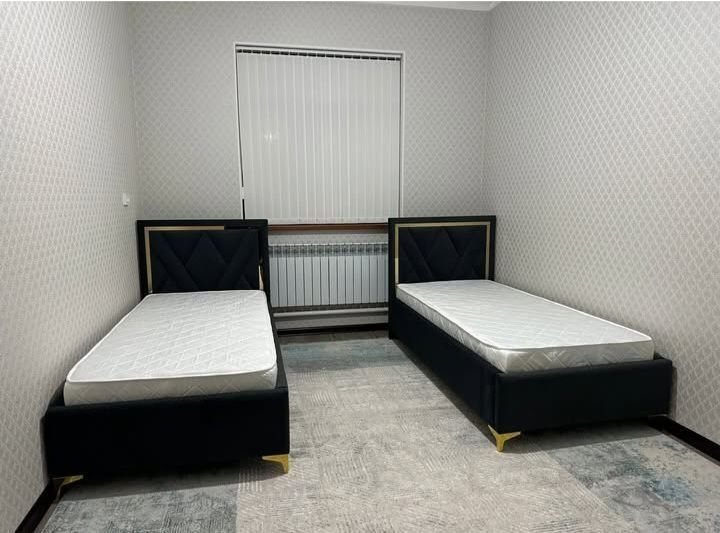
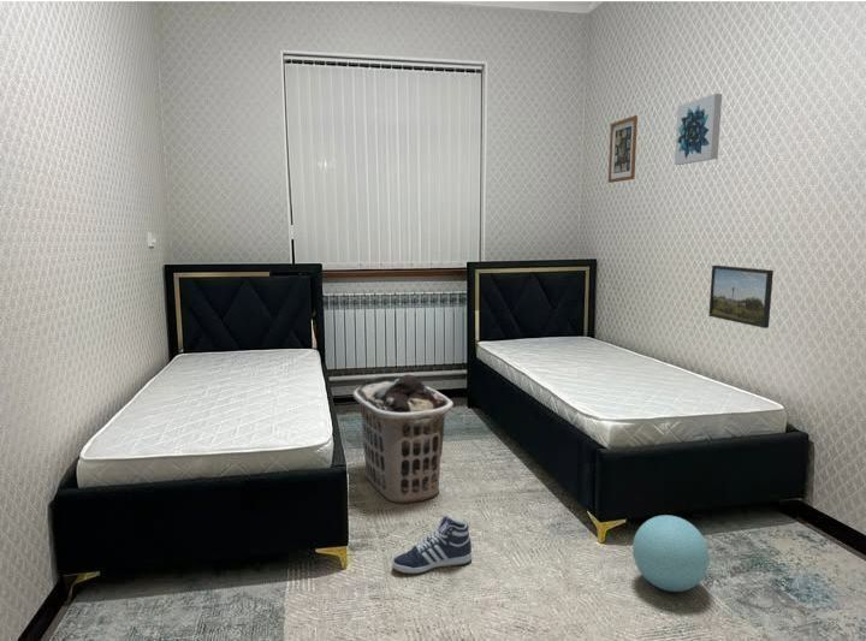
+ wall art [674,93,723,166]
+ sneaker [391,515,473,575]
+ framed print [707,265,775,330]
+ wall art [607,114,639,184]
+ clothes hamper [352,373,455,505]
+ ball [631,514,711,593]
